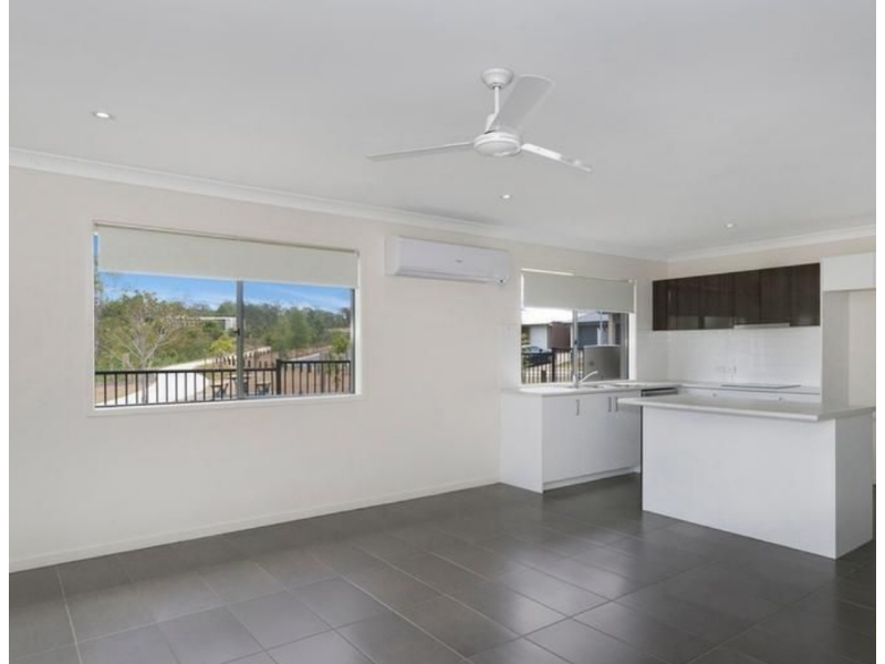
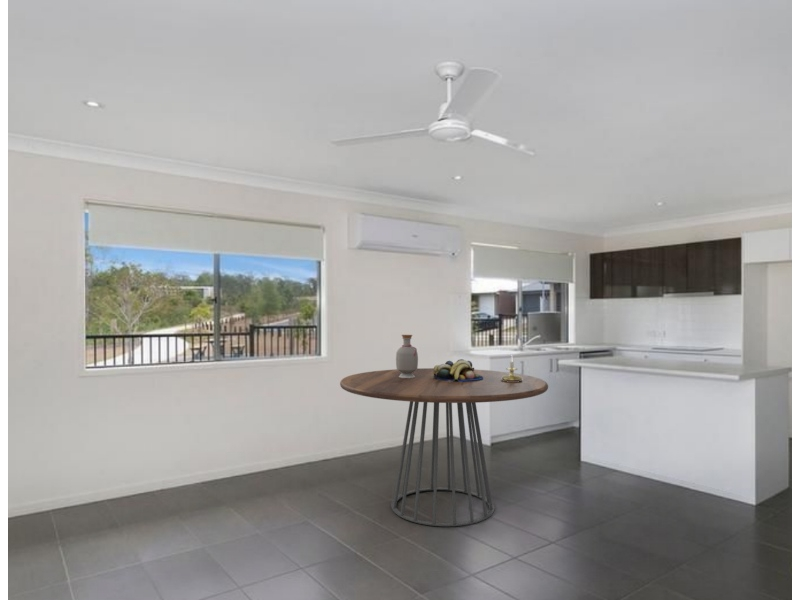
+ fruit bowl [433,358,483,382]
+ candle holder [501,355,523,382]
+ bottle [395,334,419,378]
+ dining table [339,367,549,527]
